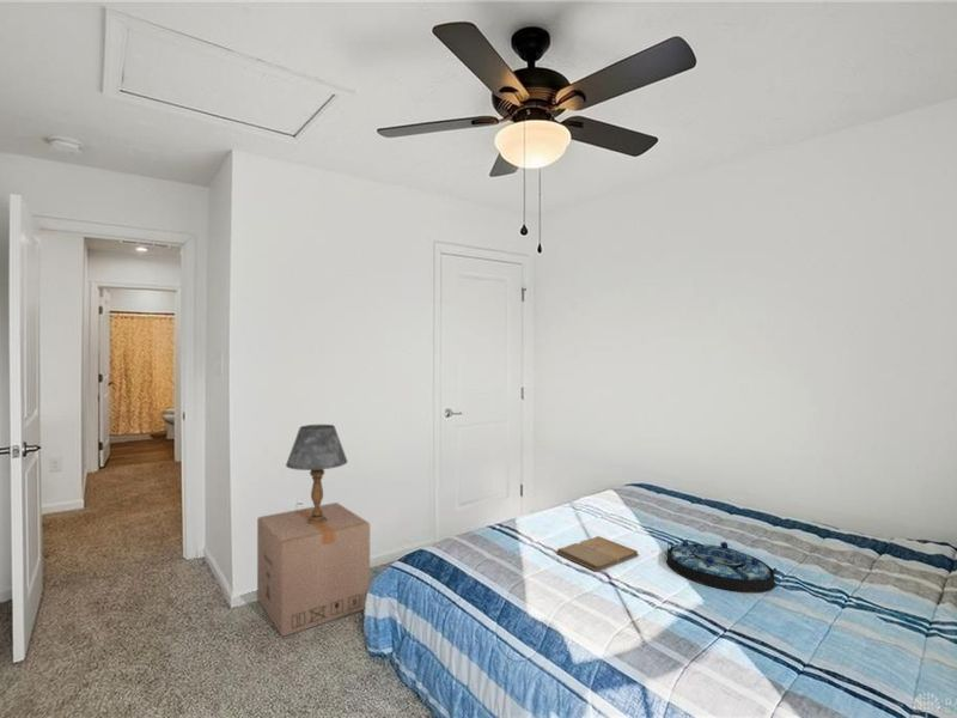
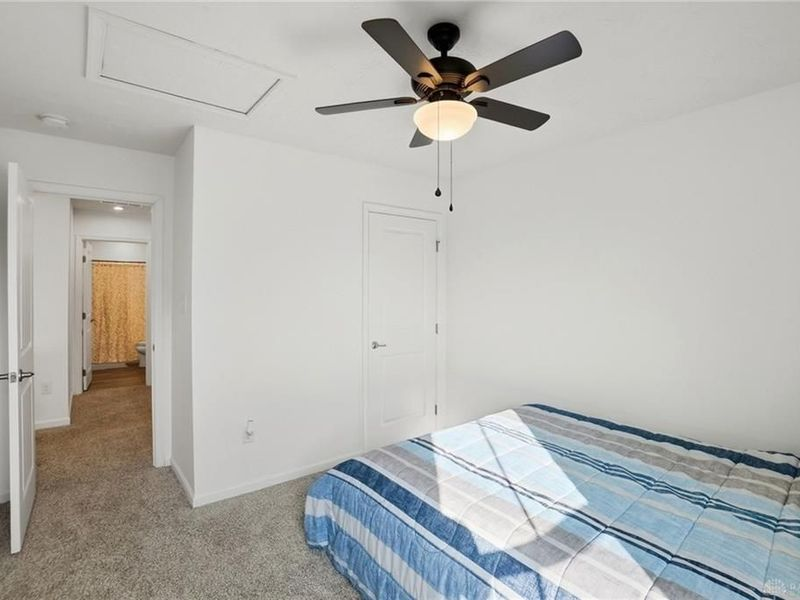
- cardboard box [256,501,371,638]
- serving tray [665,538,778,594]
- book [555,535,640,572]
- table lamp [285,424,348,524]
